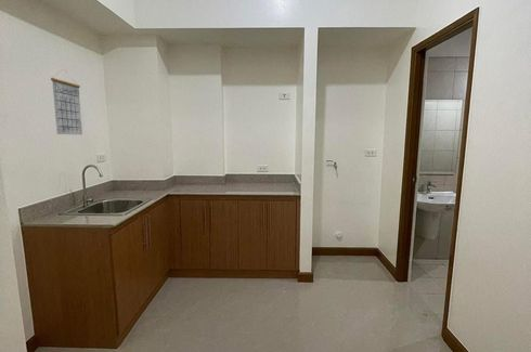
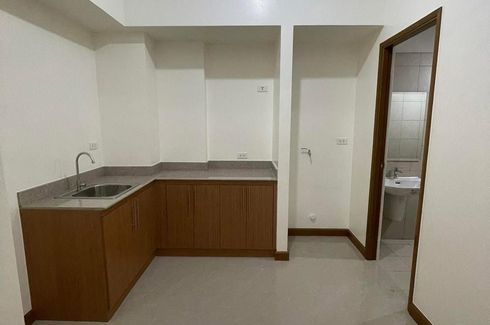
- calendar [50,68,83,135]
